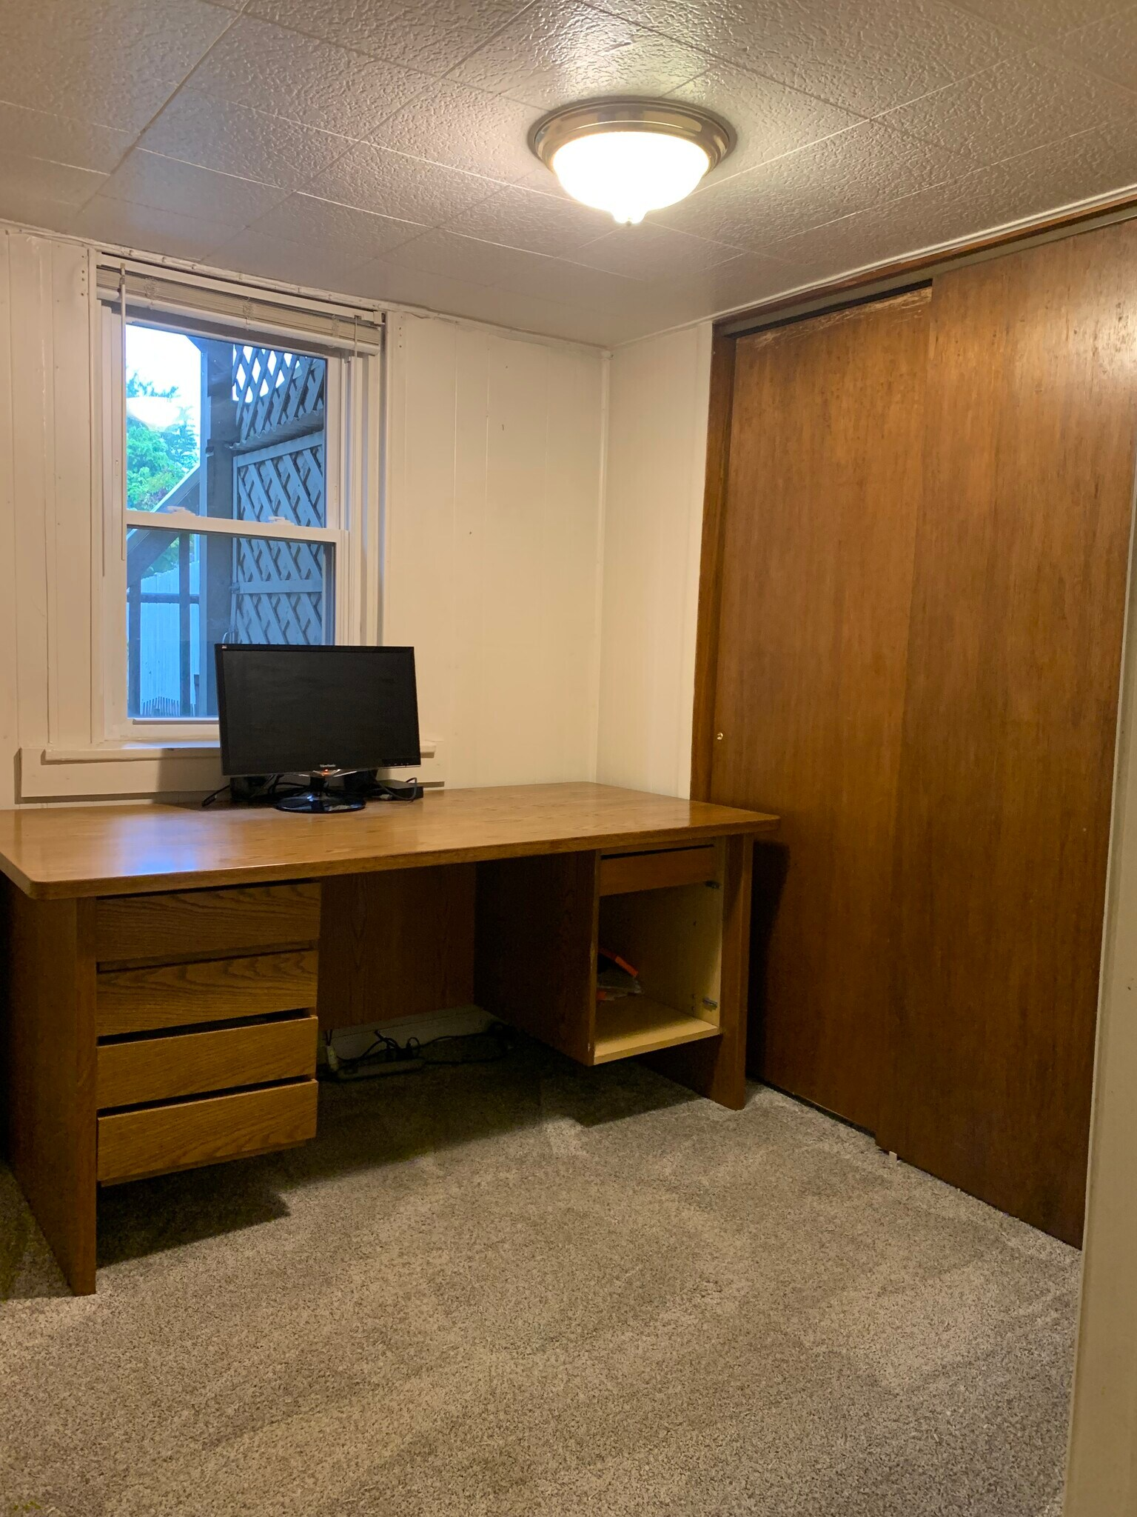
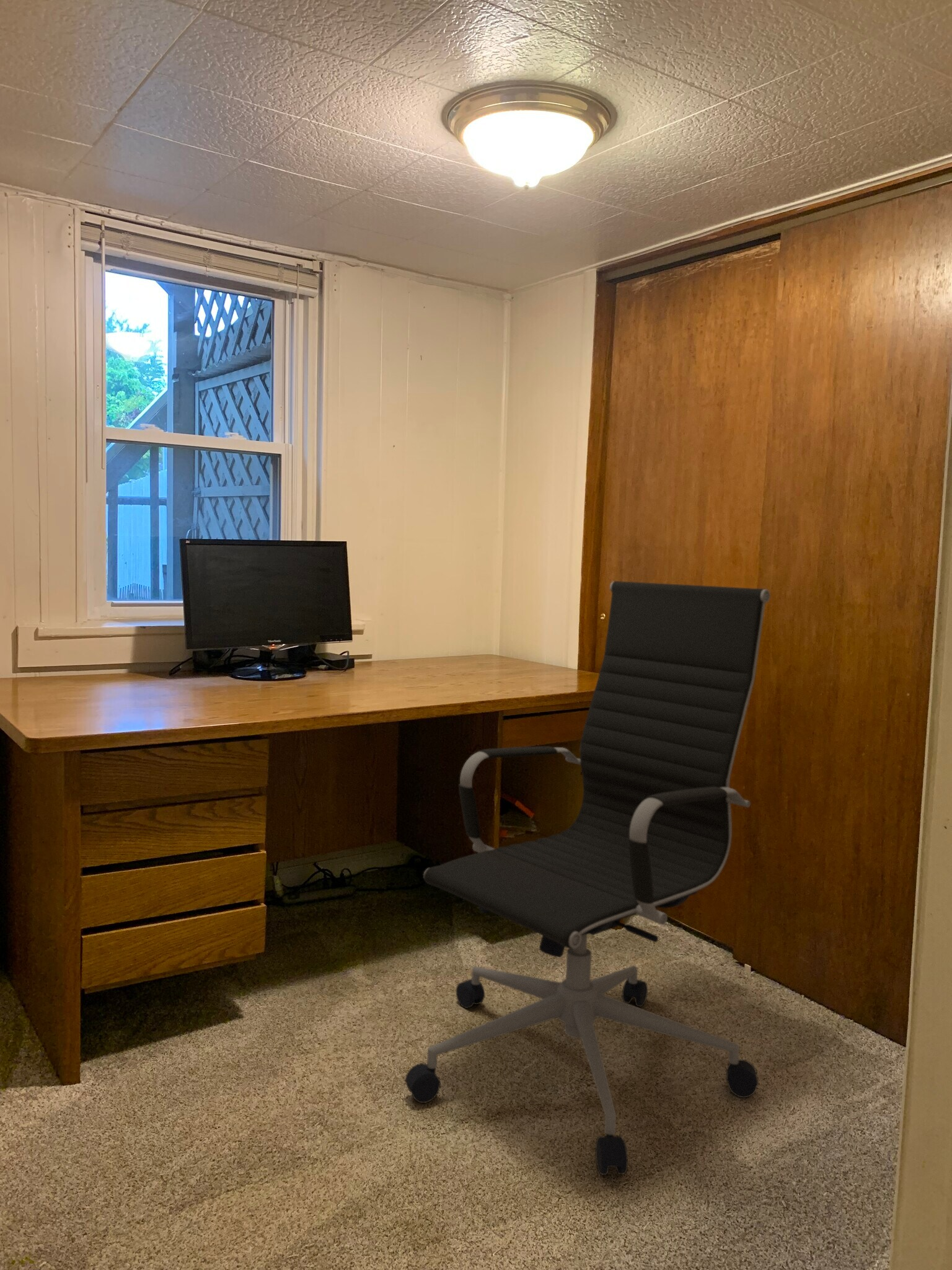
+ office chair [404,580,771,1176]
